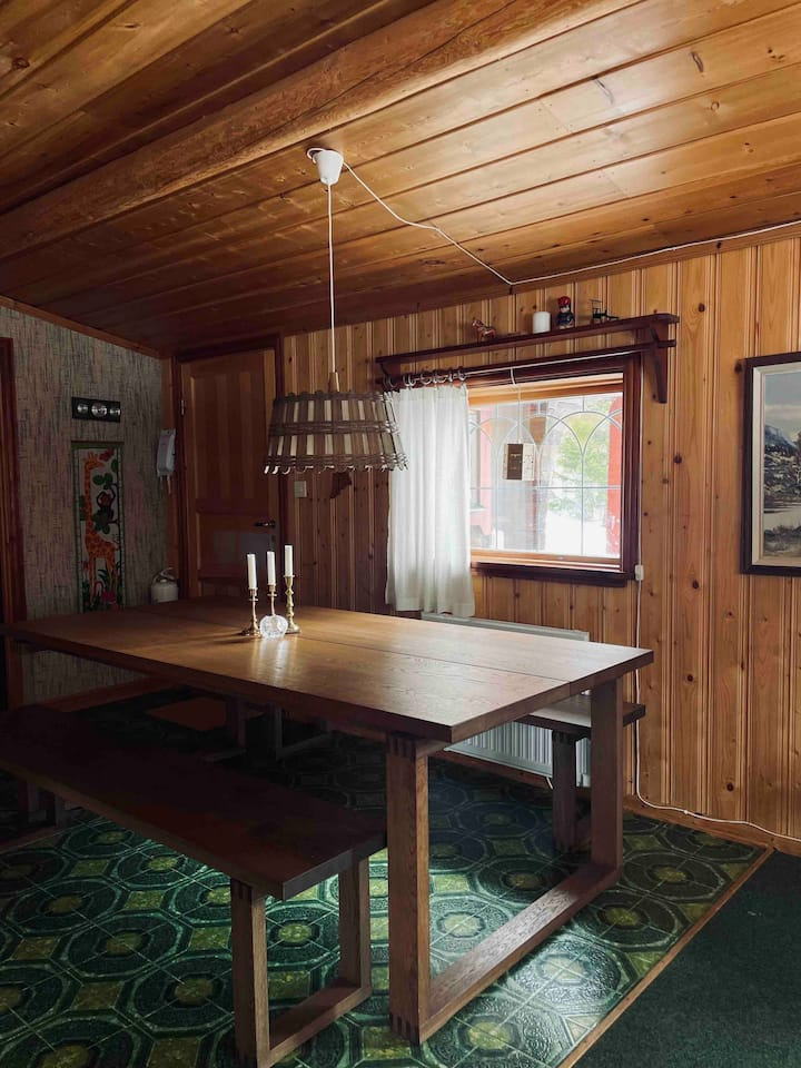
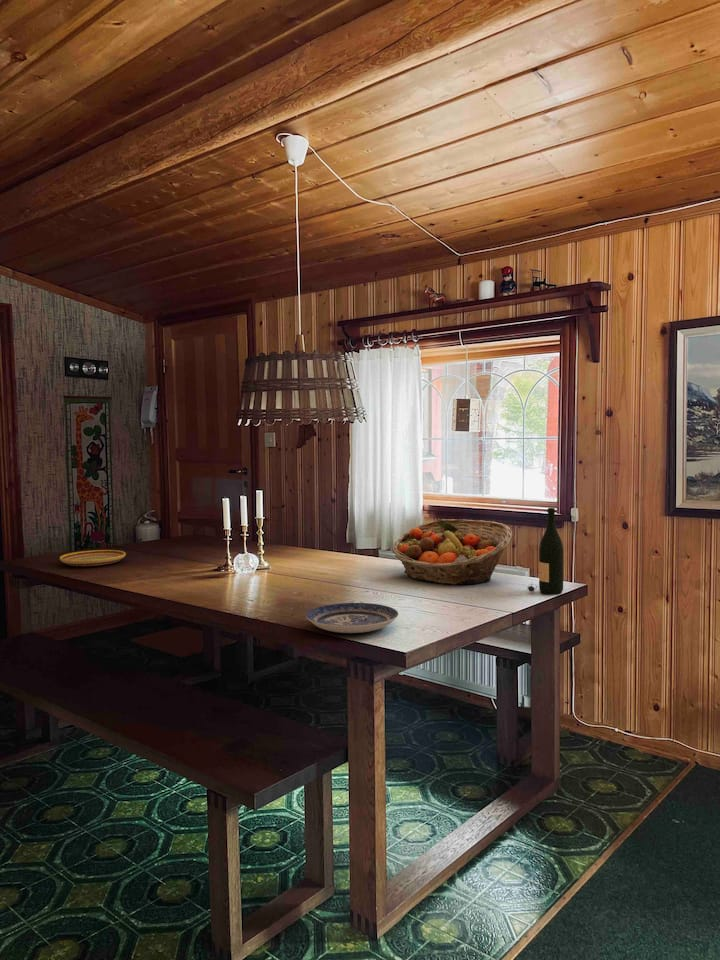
+ wine bottle [526,507,564,595]
+ plate [305,602,399,634]
+ fruit basket [391,518,513,586]
+ plate [59,549,127,567]
